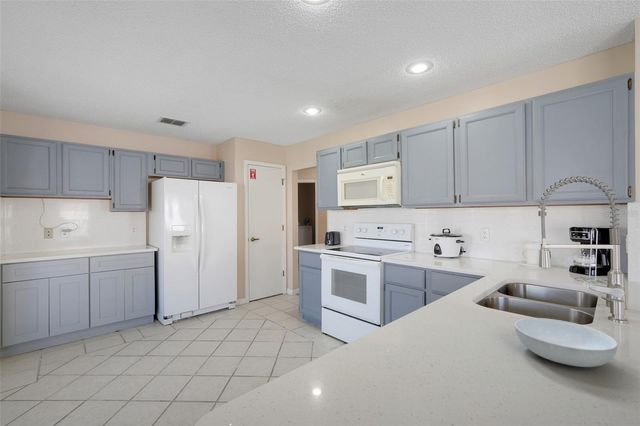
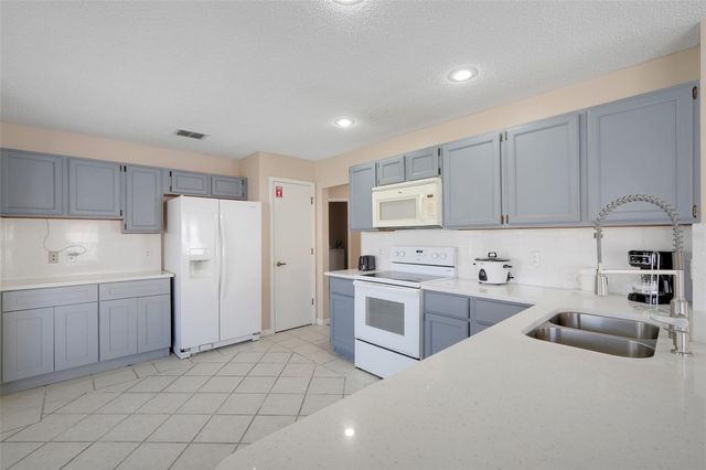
- serving bowl [514,317,619,368]
